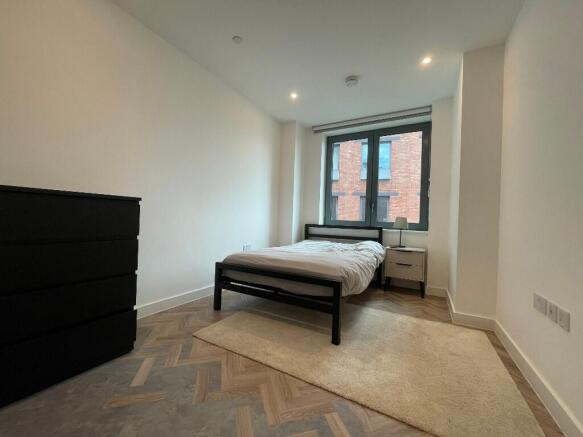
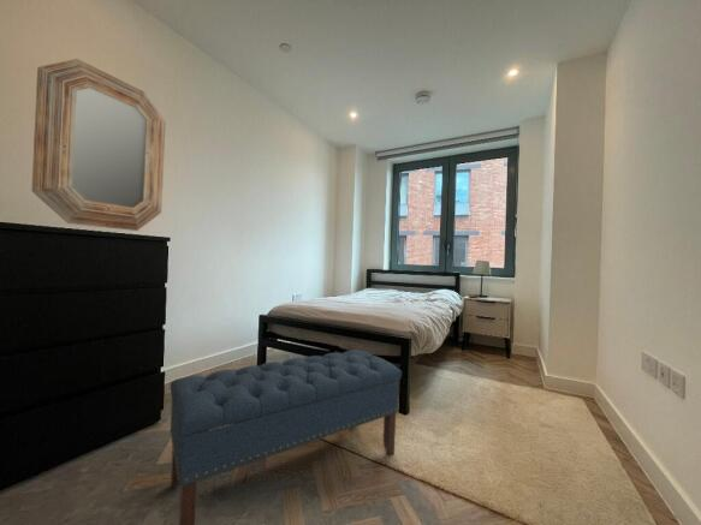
+ bench [168,348,403,525]
+ home mirror [30,58,167,232]
